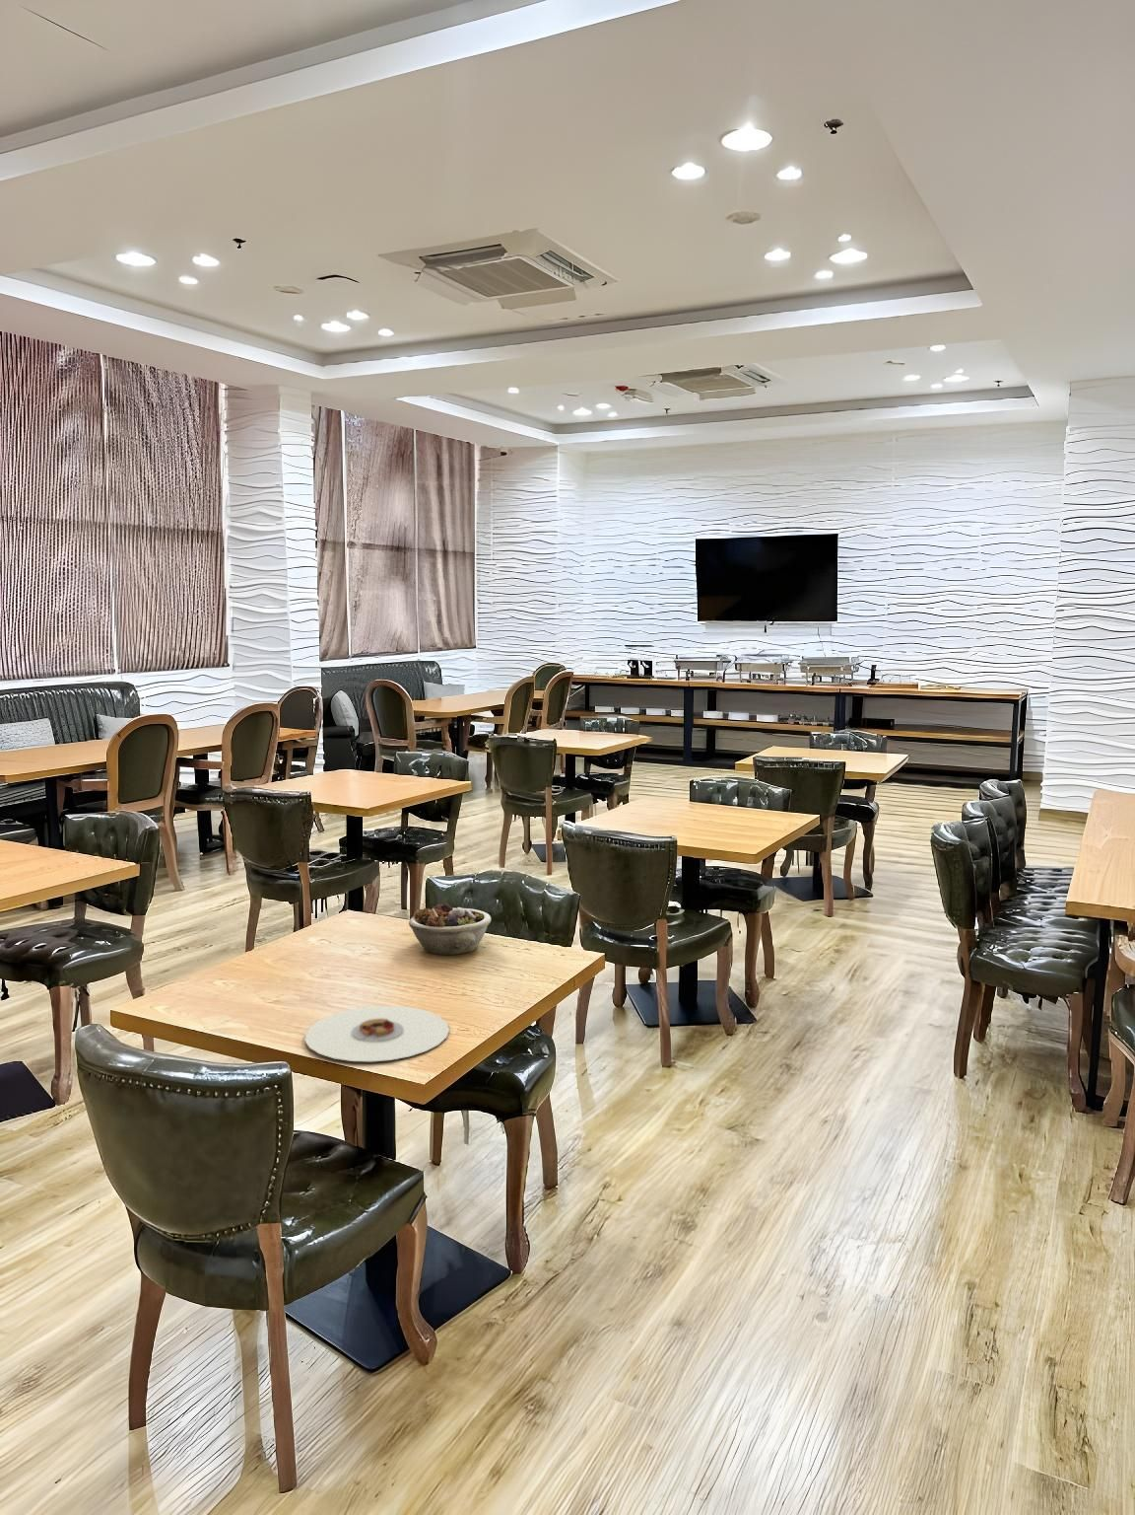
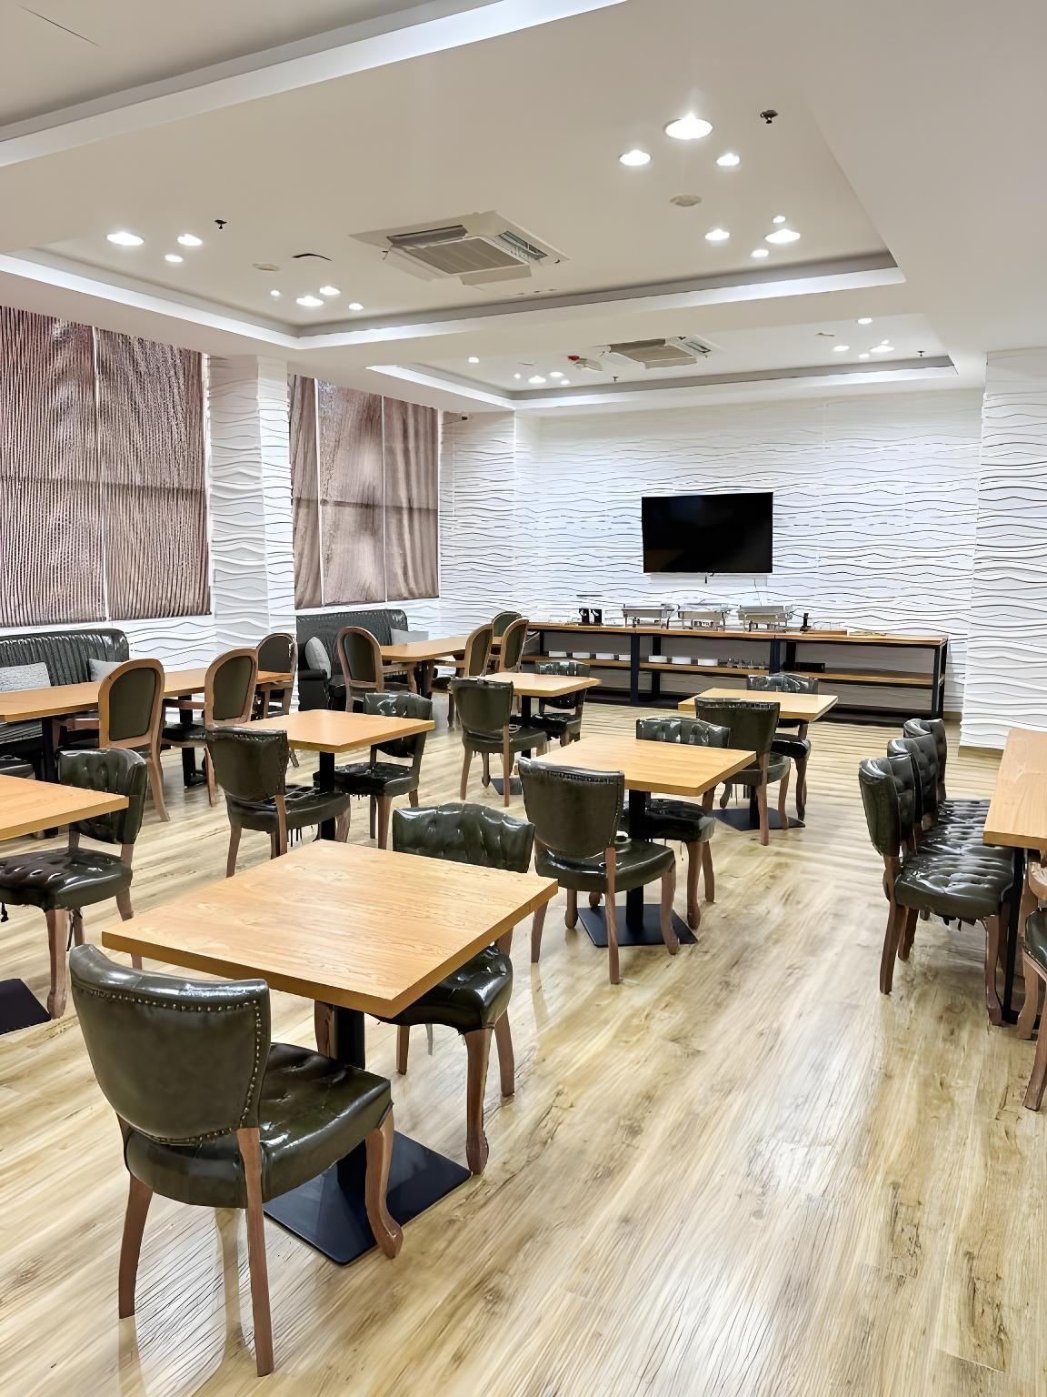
- succulent planter [408,903,491,956]
- plate [304,1006,451,1062]
